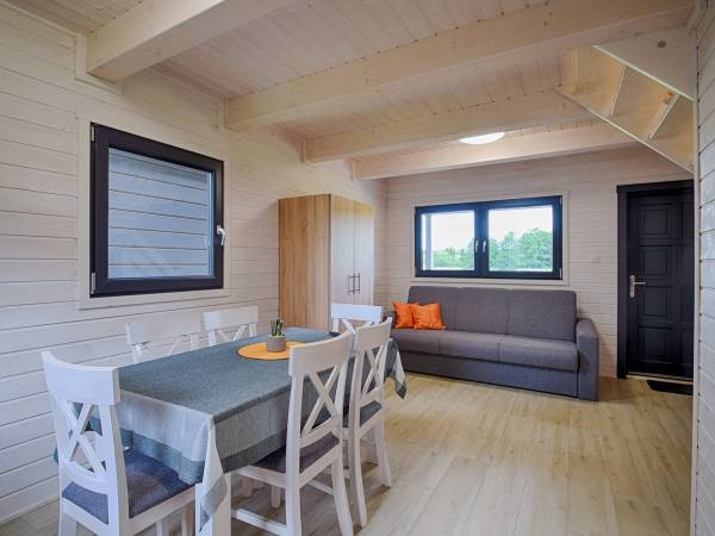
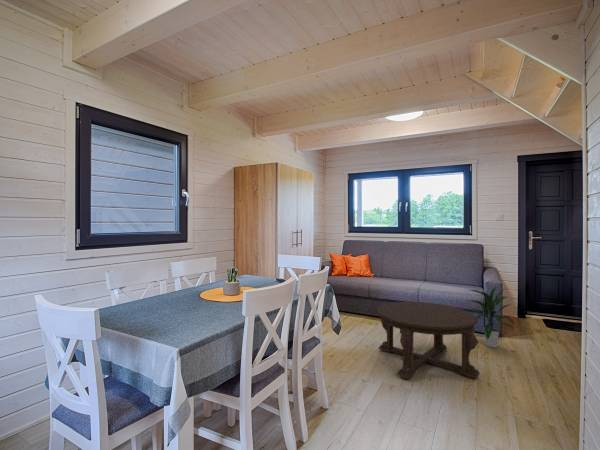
+ indoor plant [464,284,516,349]
+ coffee table [376,301,481,380]
